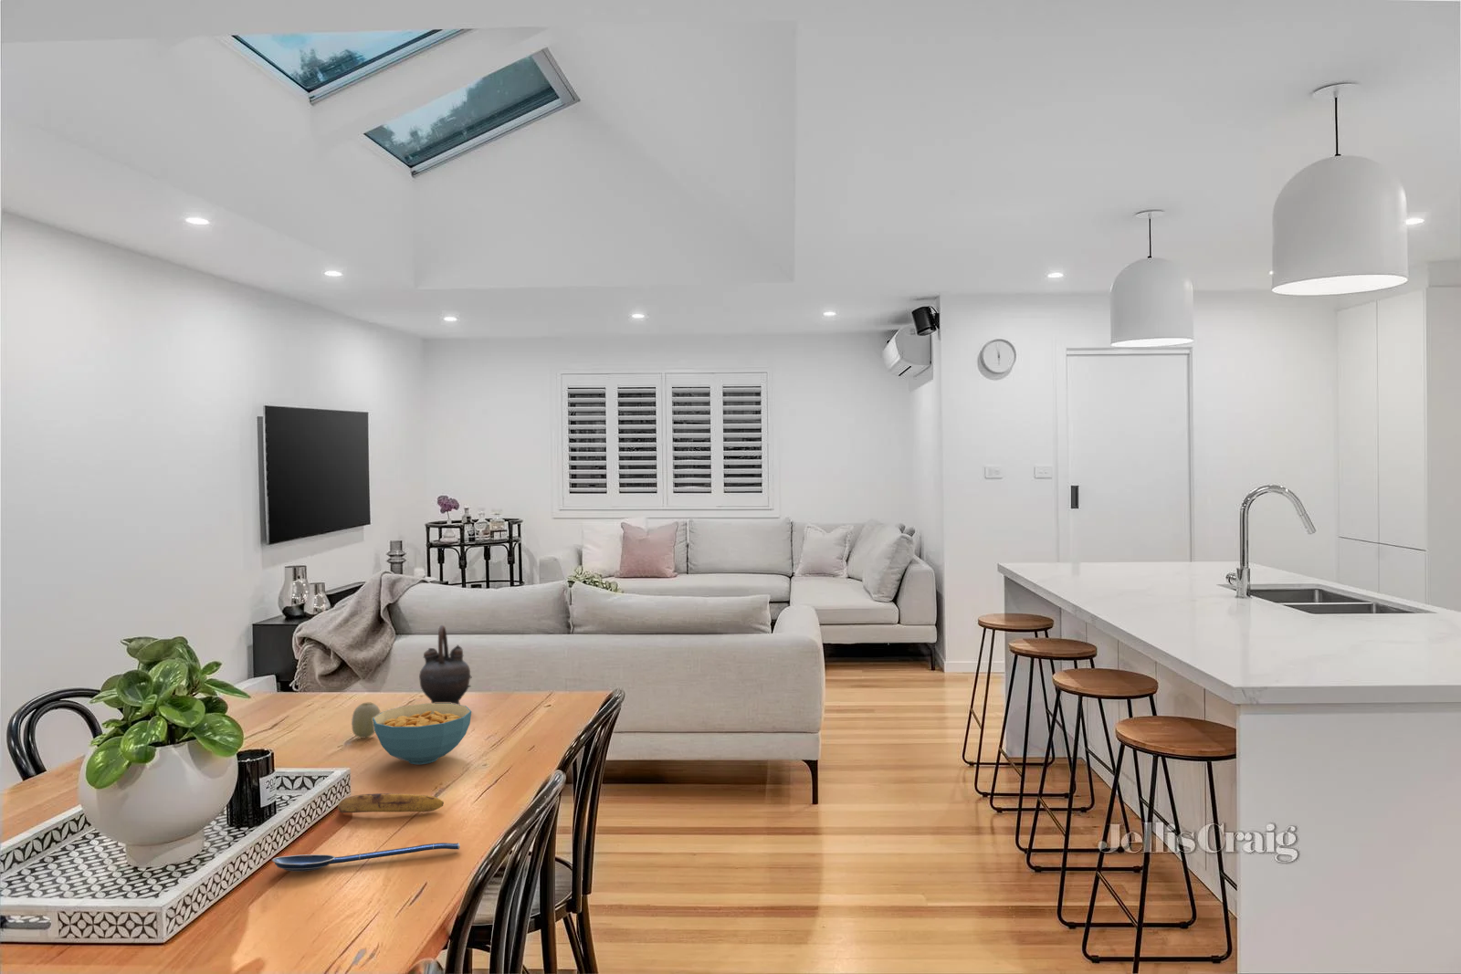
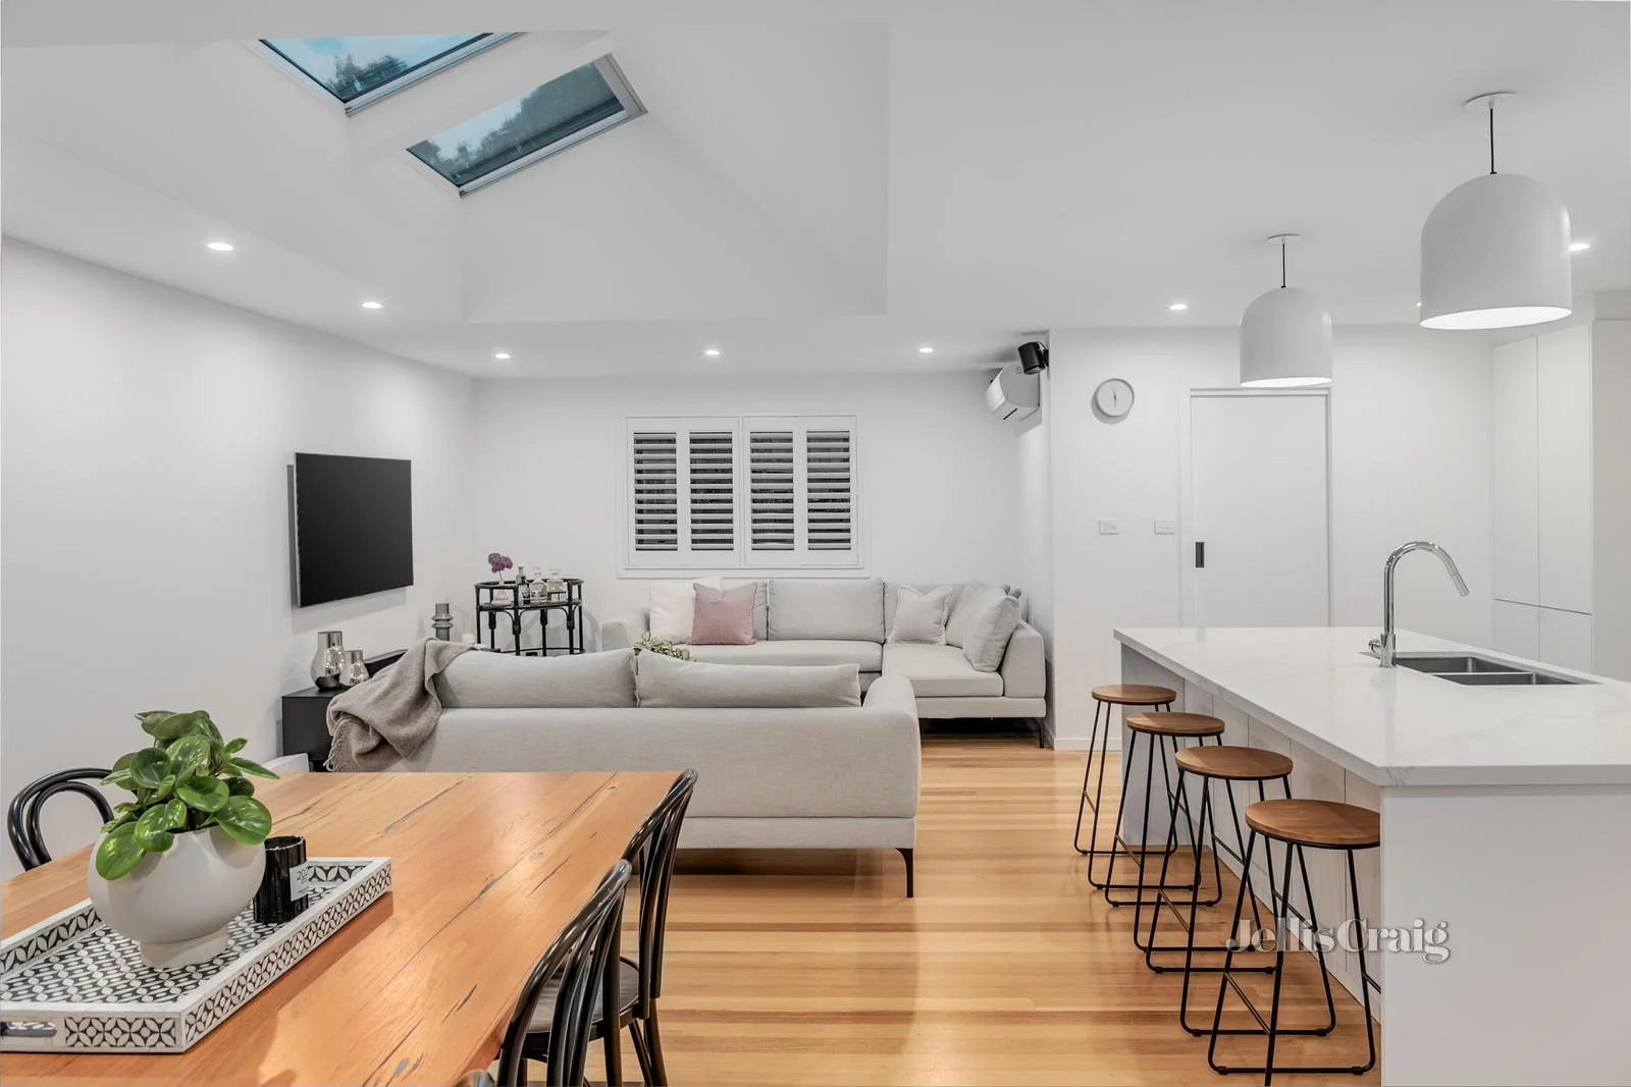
- teapot [419,624,472,704]
- fruit [351,702,382,739]
- spoon [271,841,461,873]
- banana [337,792,445,813]
- cereal bowl [373,703,472,765]
